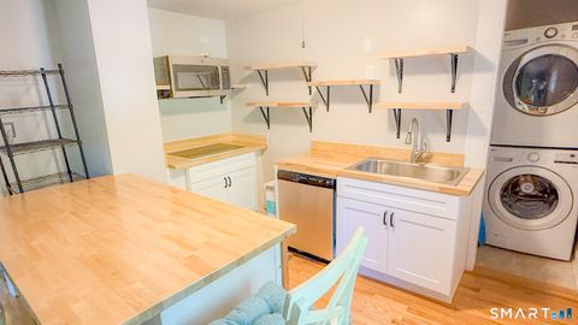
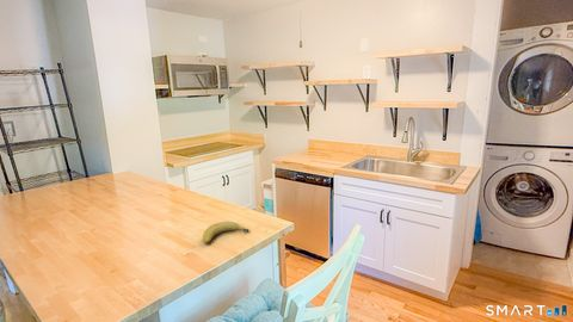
+ fruit [202,221,249,244]
